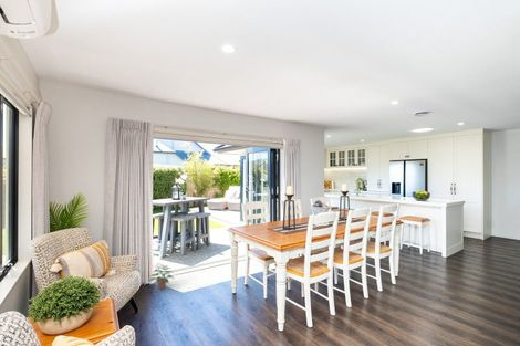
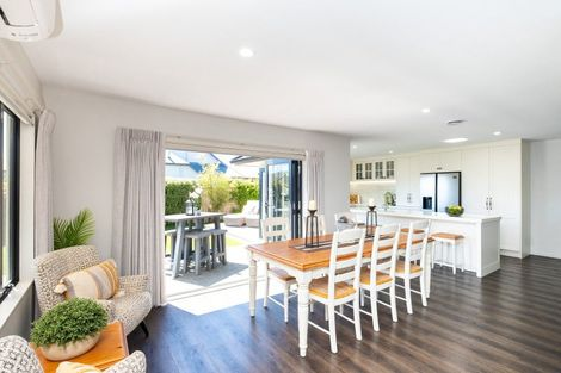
- potted plant [148,262,177,291]
